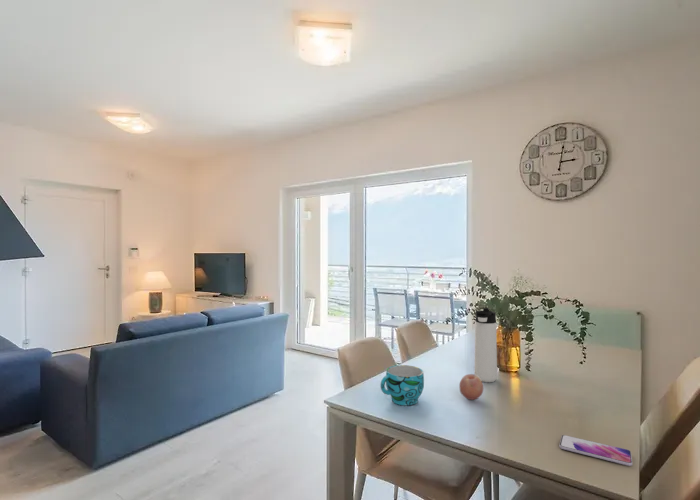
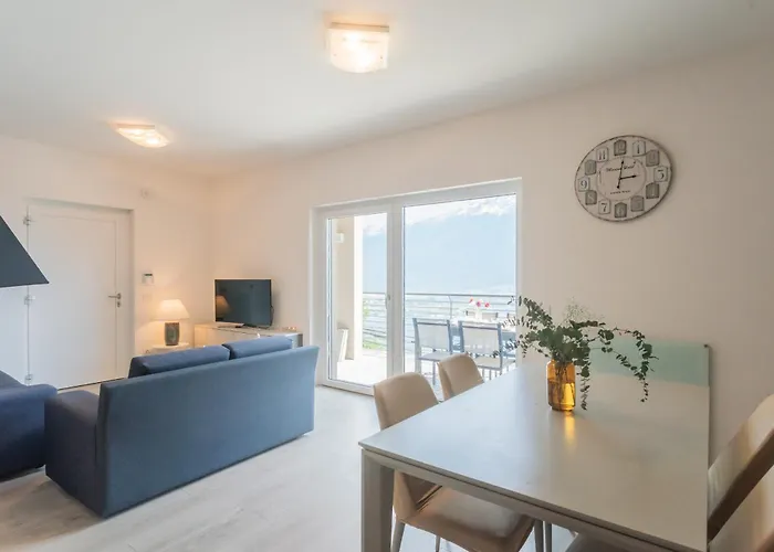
- fruit [458,373,484,401]
- smartphone [558,434,633,467]
- cup [379,364,425,406]
- thermos bottle [474,307,498,383]
